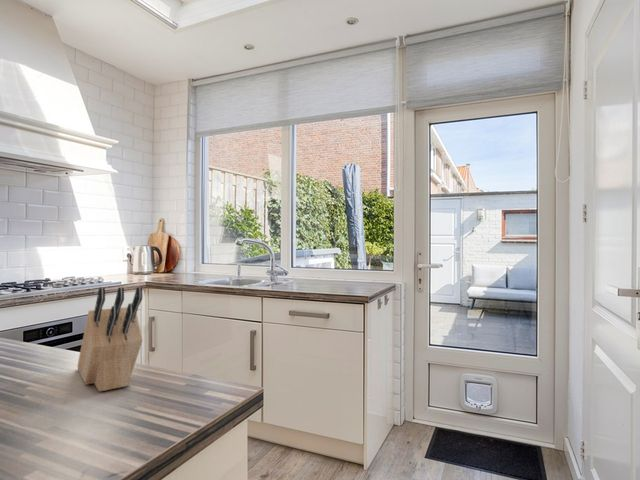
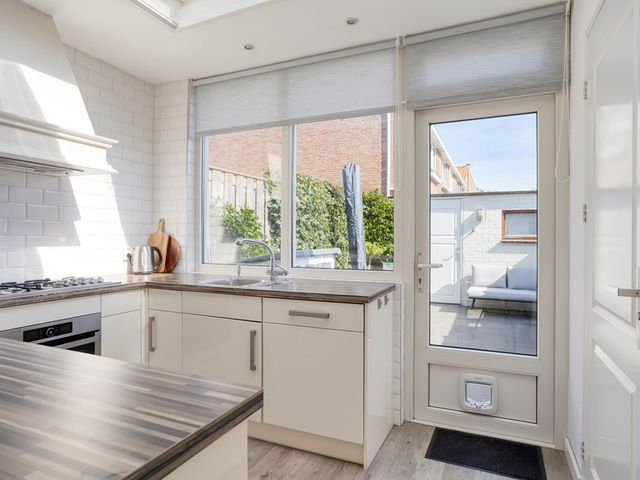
- knife block [76,286,144,393]
